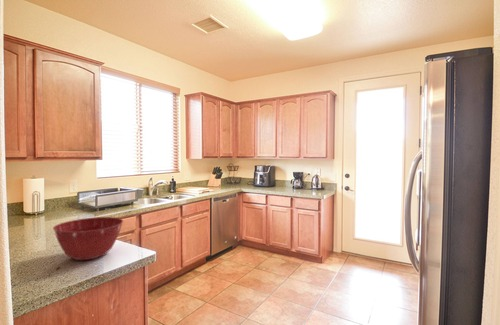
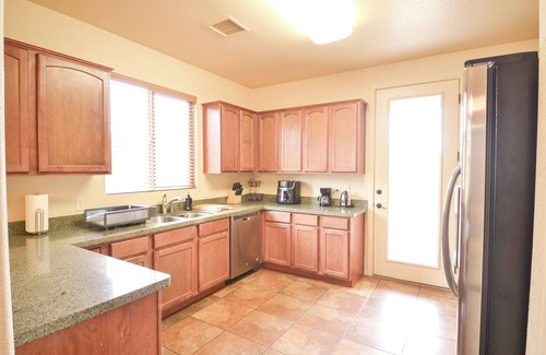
- mixing bowl [52,216,124,261]
